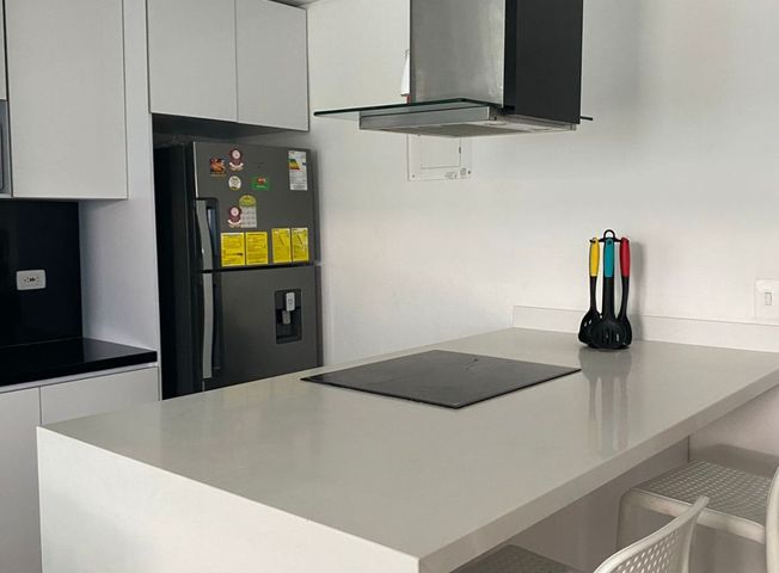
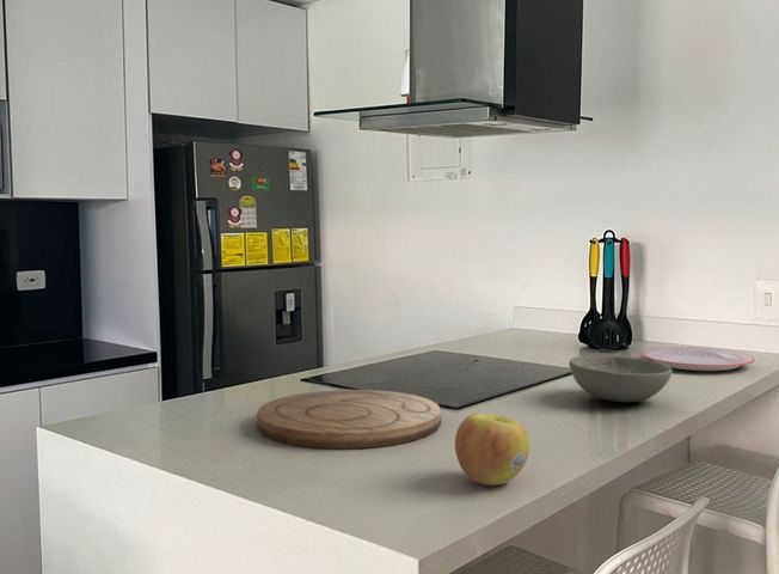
+ bowl [568,354,673,403]
+ plate [639,346,756,372]
+ cutting board [256,389,442,450]
+ apple [454,411,530,487]
